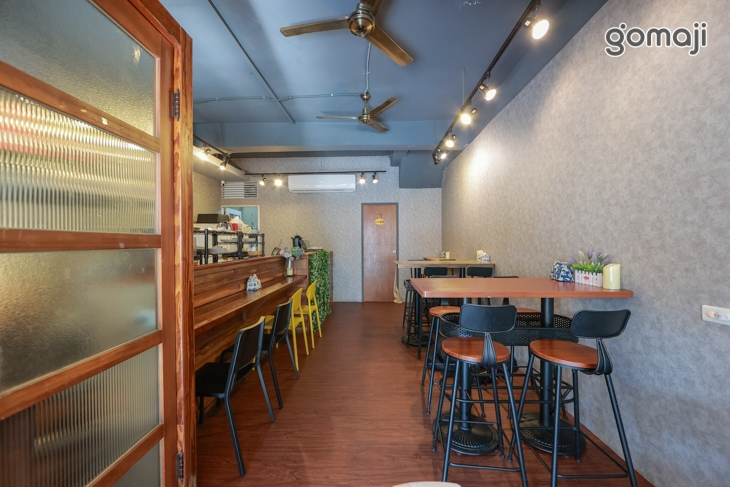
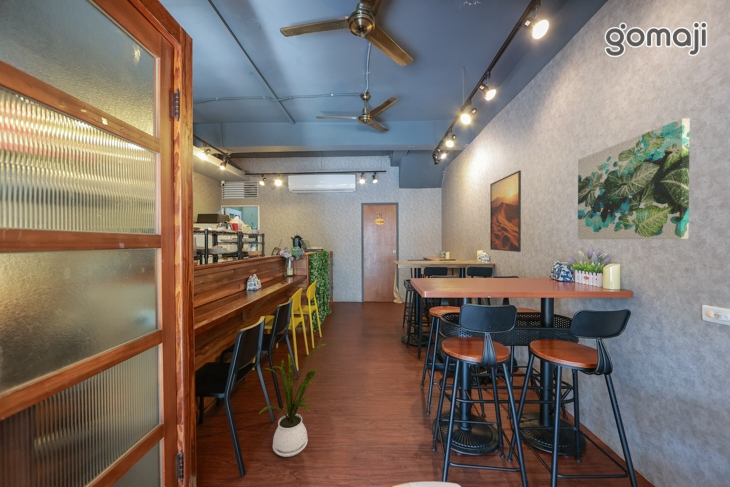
+ wall art [577,117,691,240]
+ house plant [257,343,327,458]
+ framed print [489,169,522,253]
